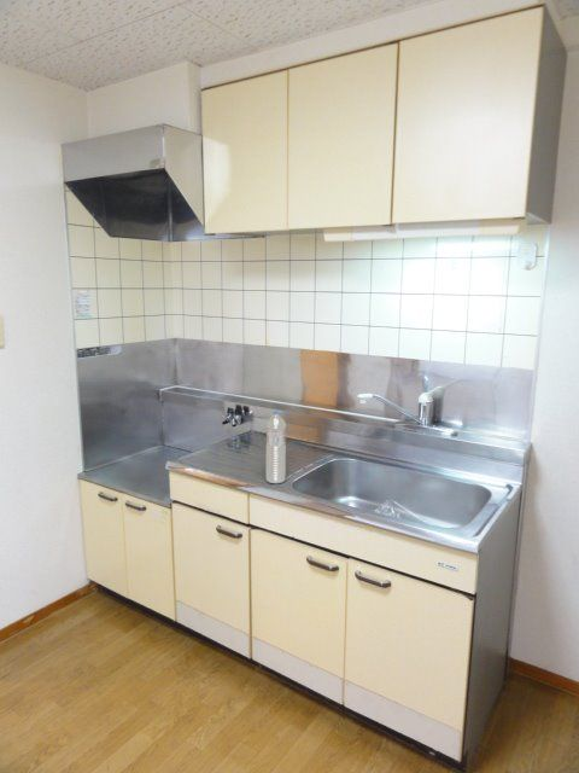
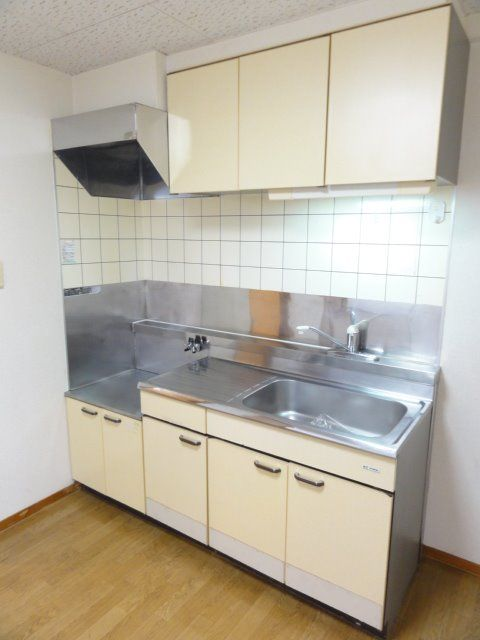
- water bottle [265,409,287,484]
